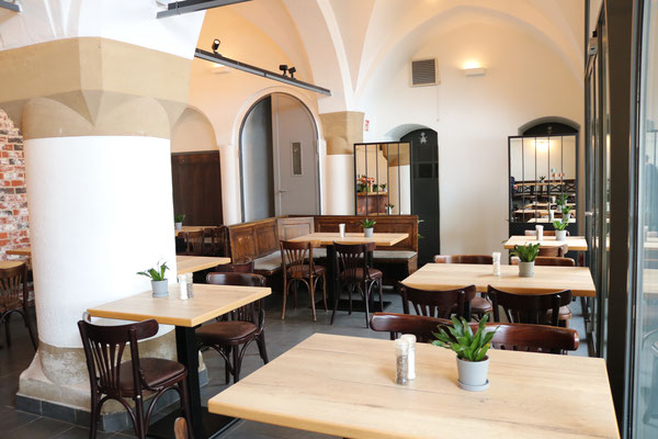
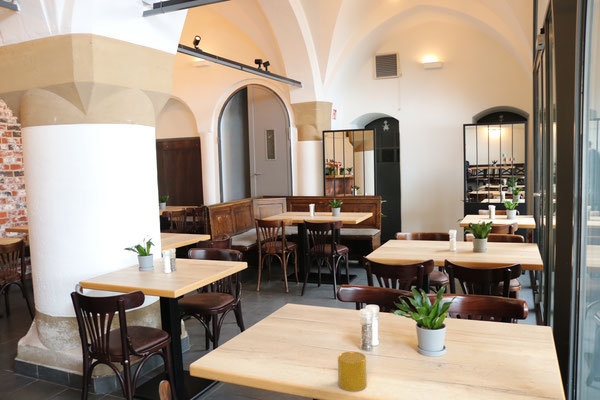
+ cup [337,351,368,392]
